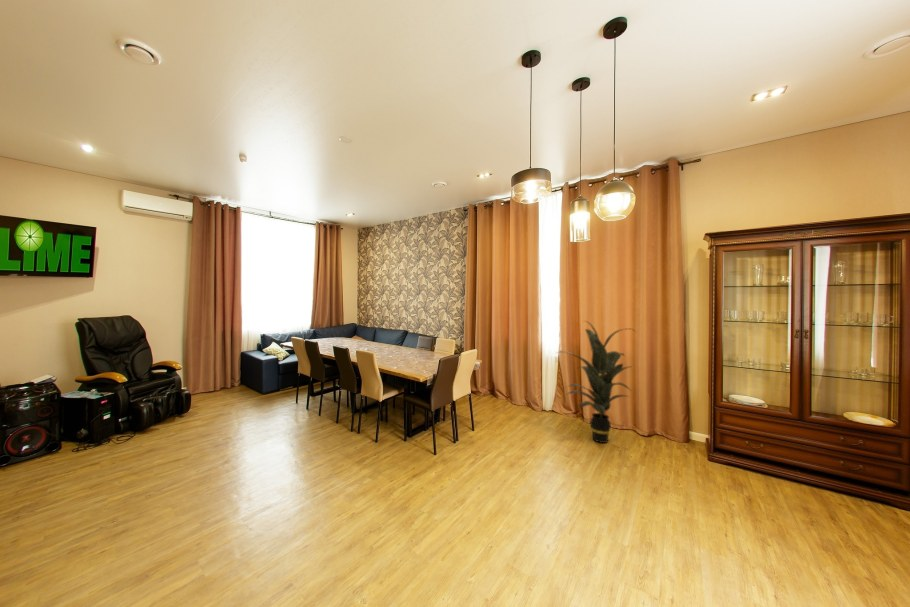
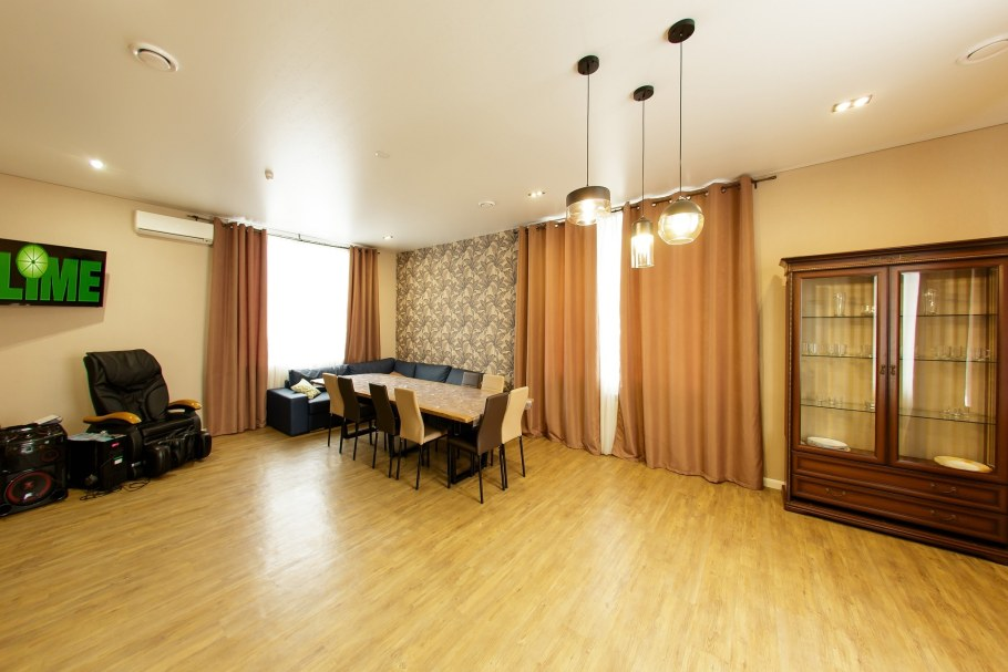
- indoor plant [556,320,637,444]
